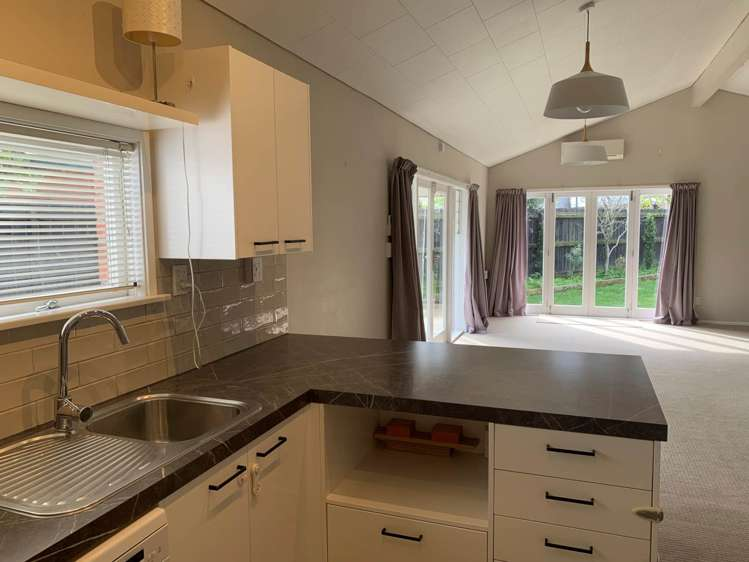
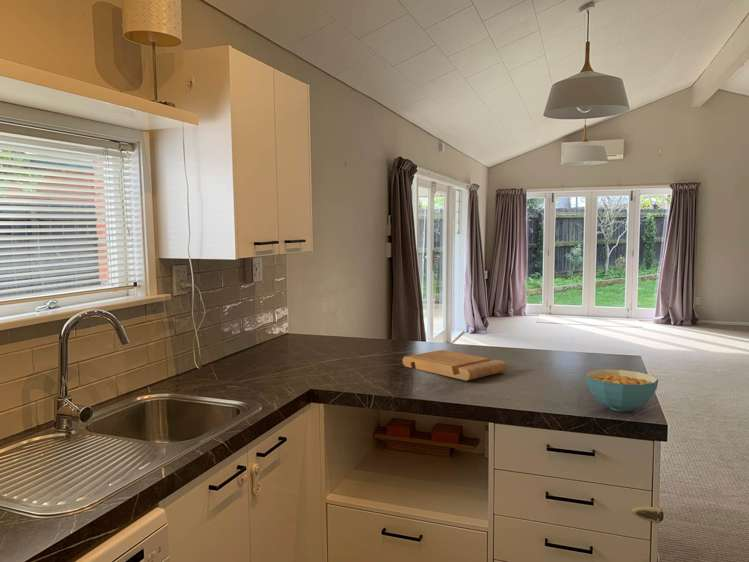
+ cereal bowl [584,369,659,412]
+ cutting board [402,349,509,382]
